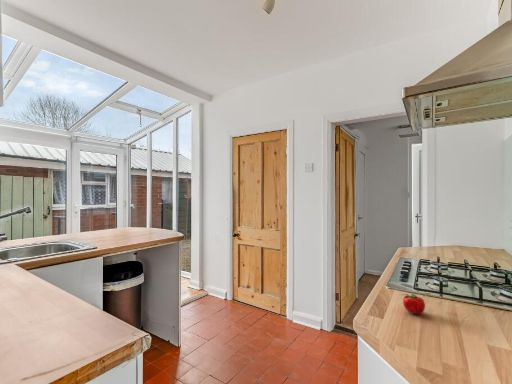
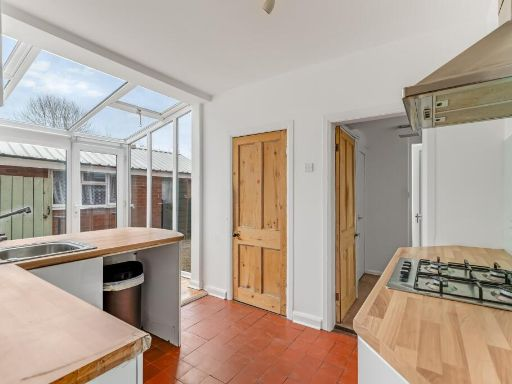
- apple [402,292,426,315]
